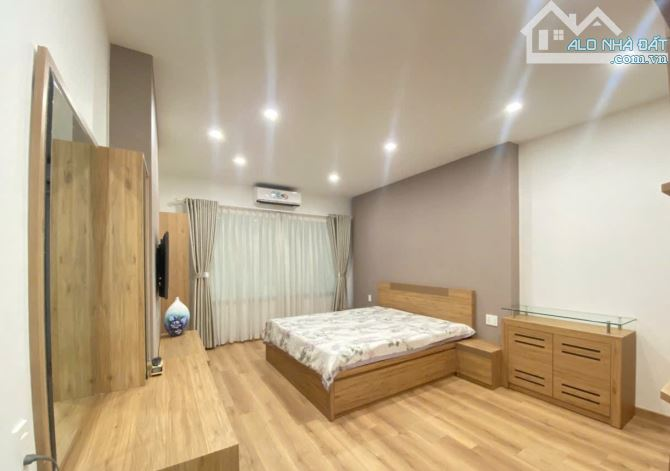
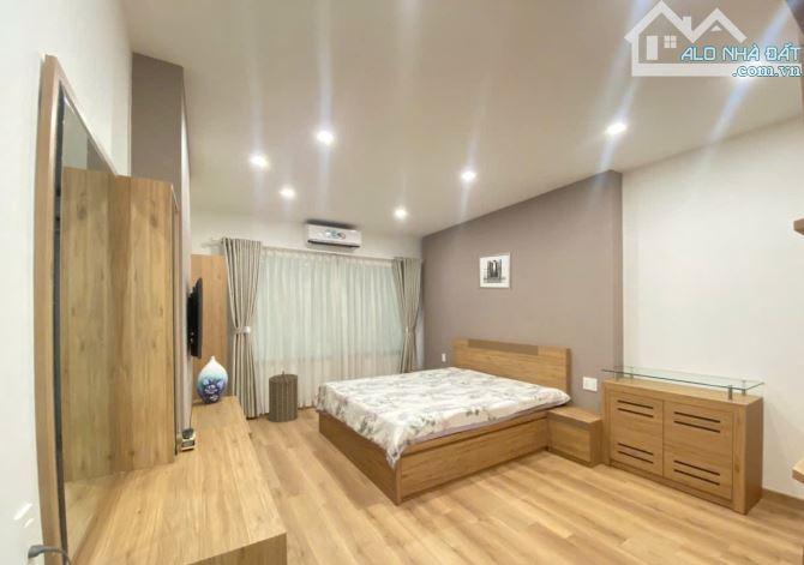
+ wall art [478,252,512,290]
+ laundry hamper [268,371,299,423]
